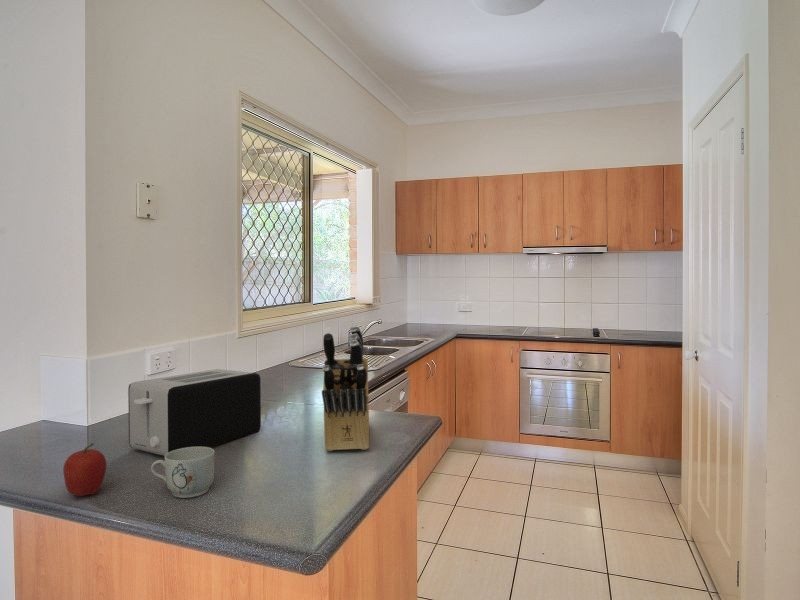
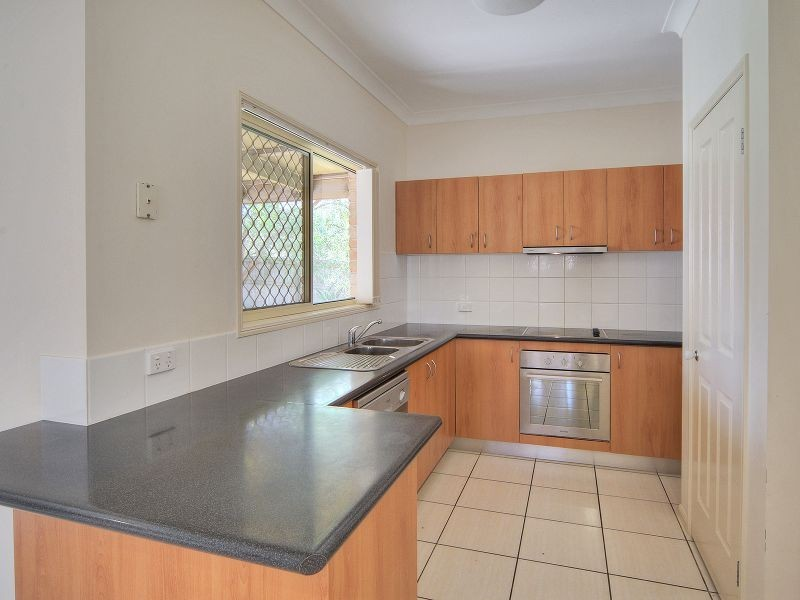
- fruit [62,442,107,497]
- mug [150,447,215,499]
- knife block [321,325,370,452]
- toaster [127,368,262,457]
